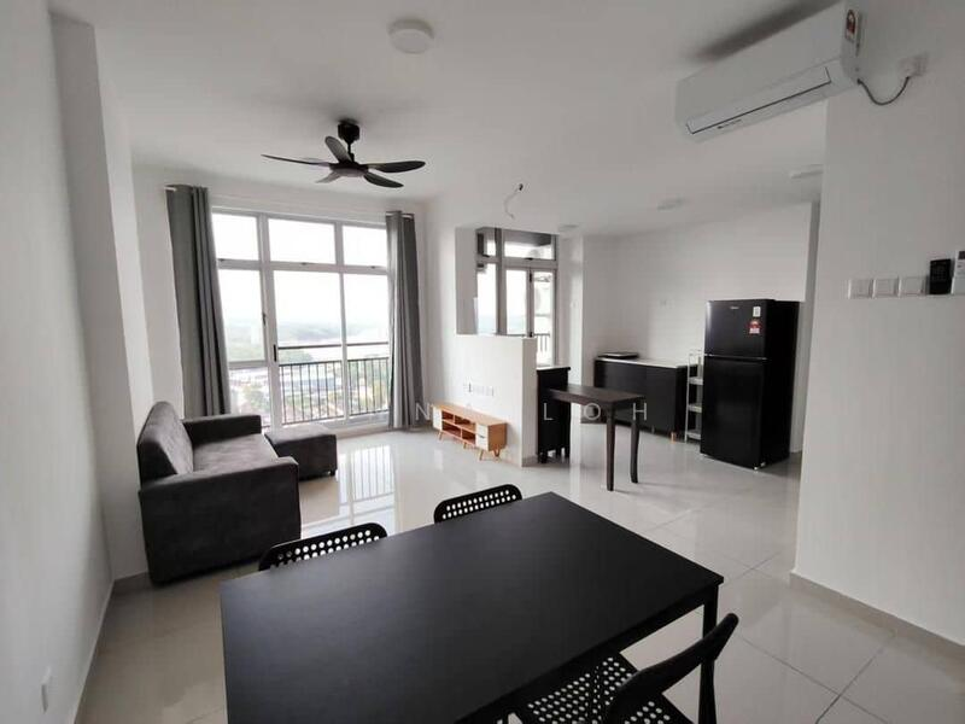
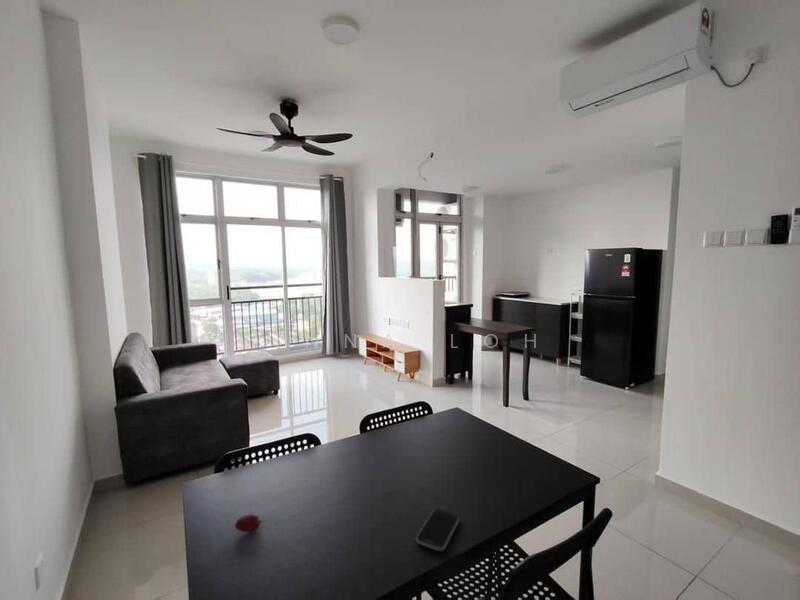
+ fruit [234,513,266,534]
+ smartphone [415,508,461,552]
